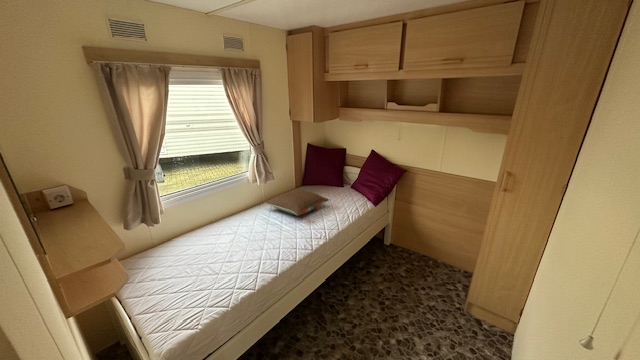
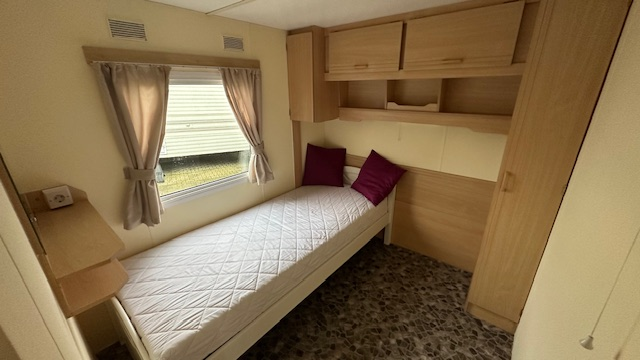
- pillow [263,188,330,216]
